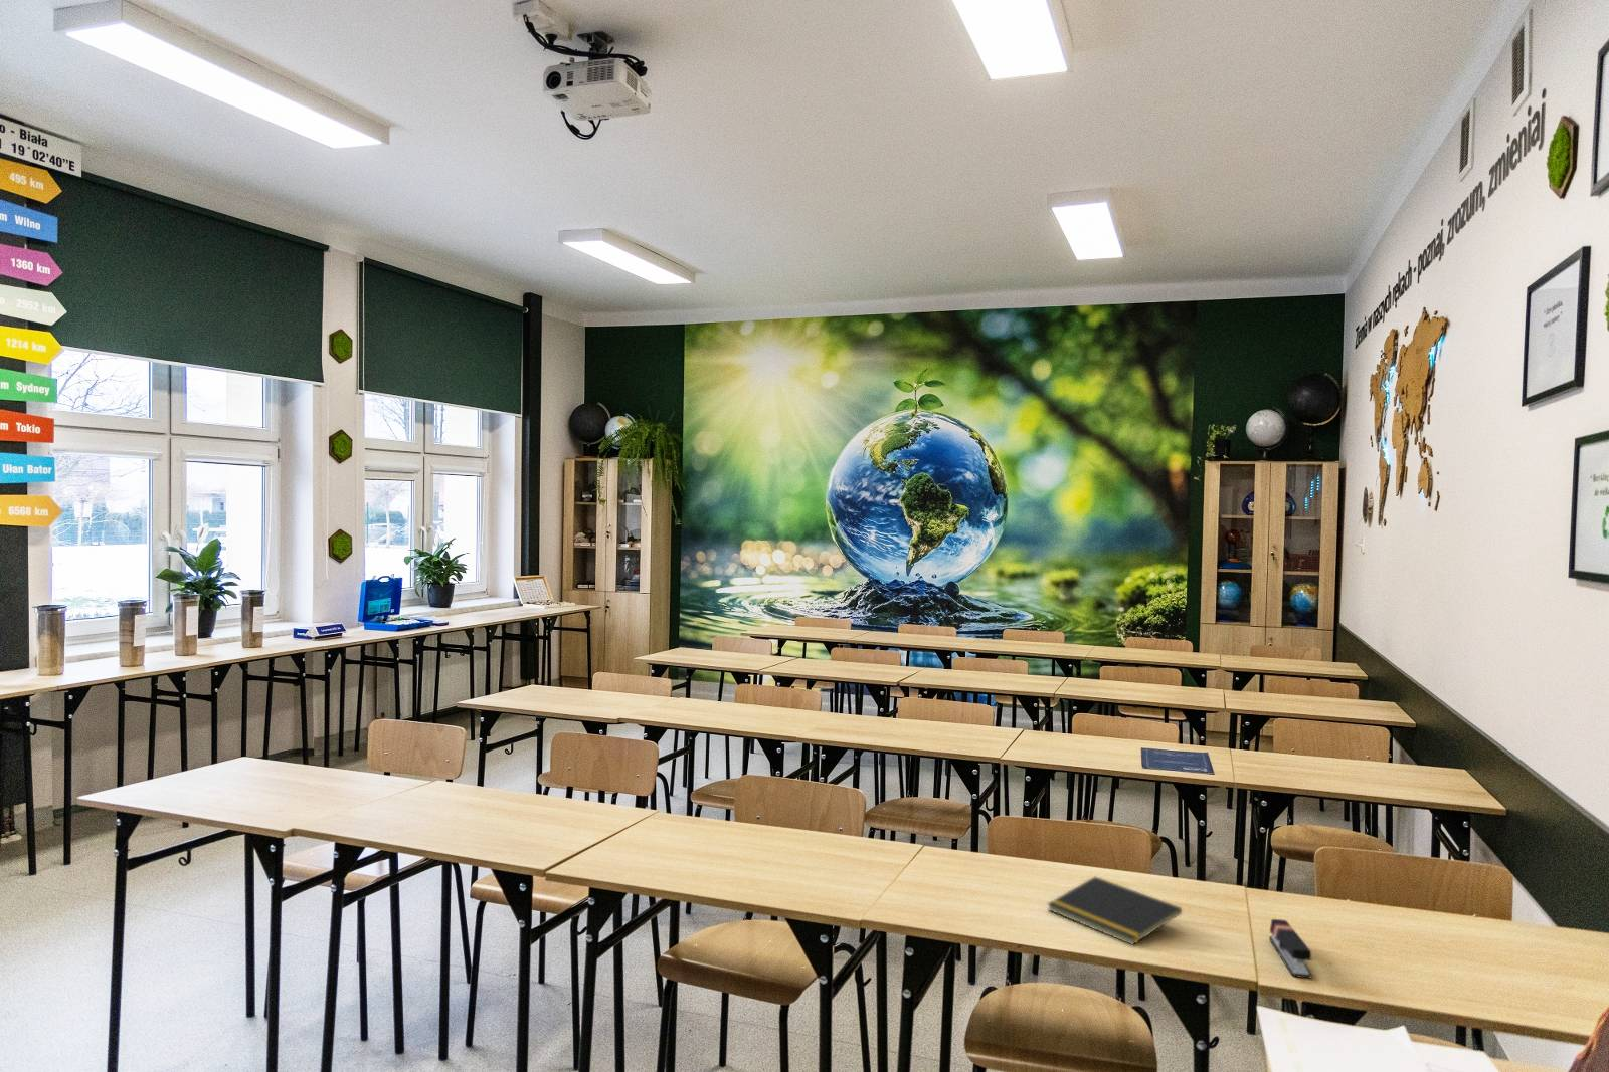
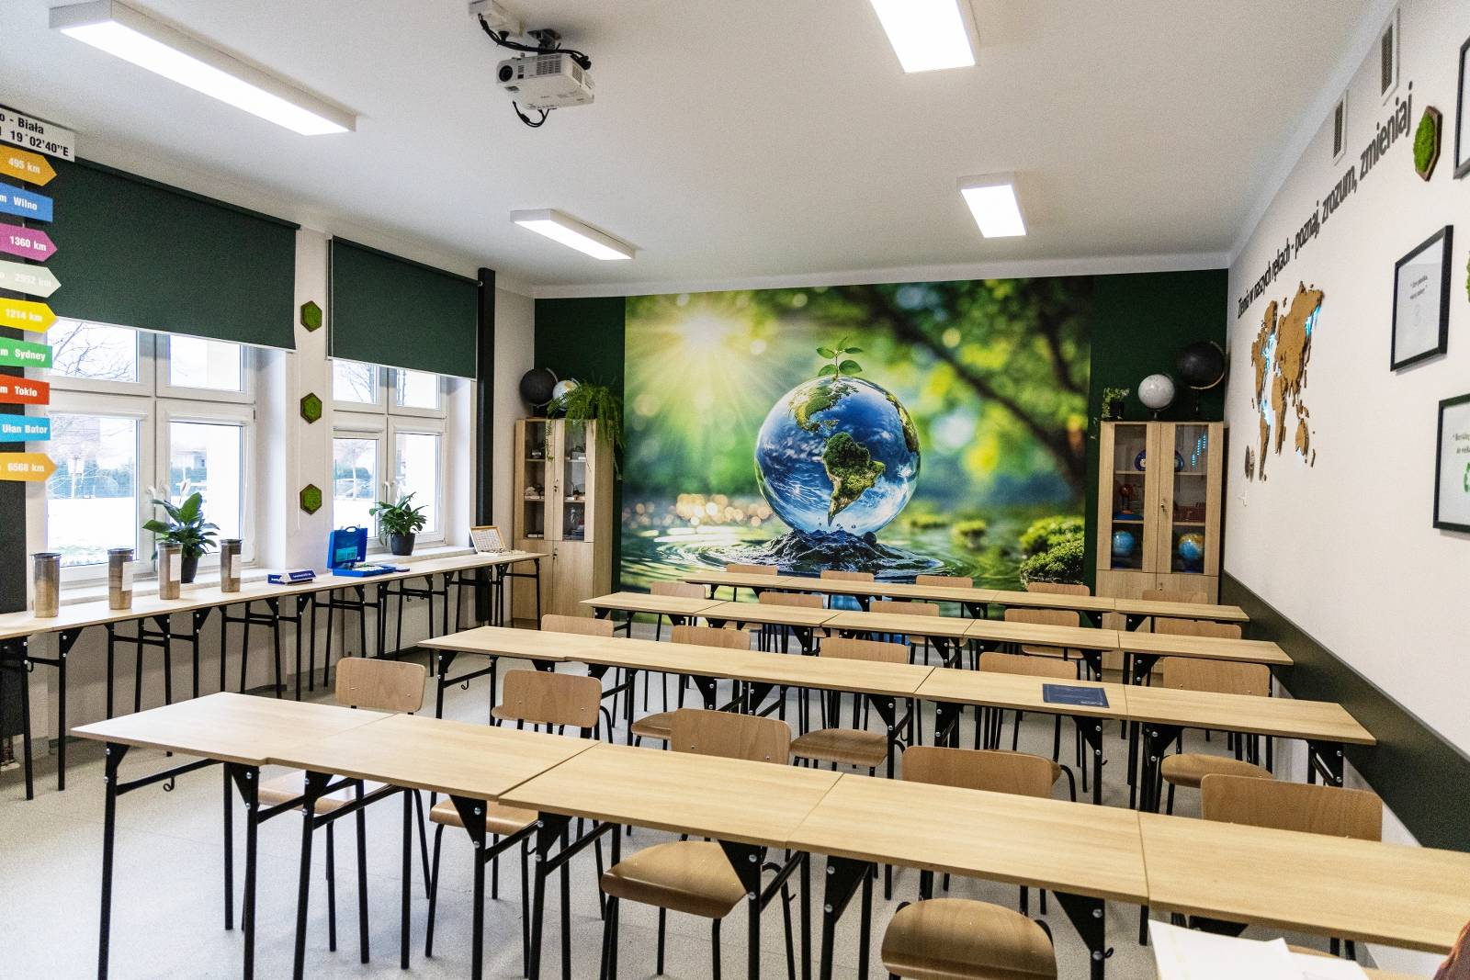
- stapler [1268,919,1313,979]
- notepad [1046,876,1183,946]
